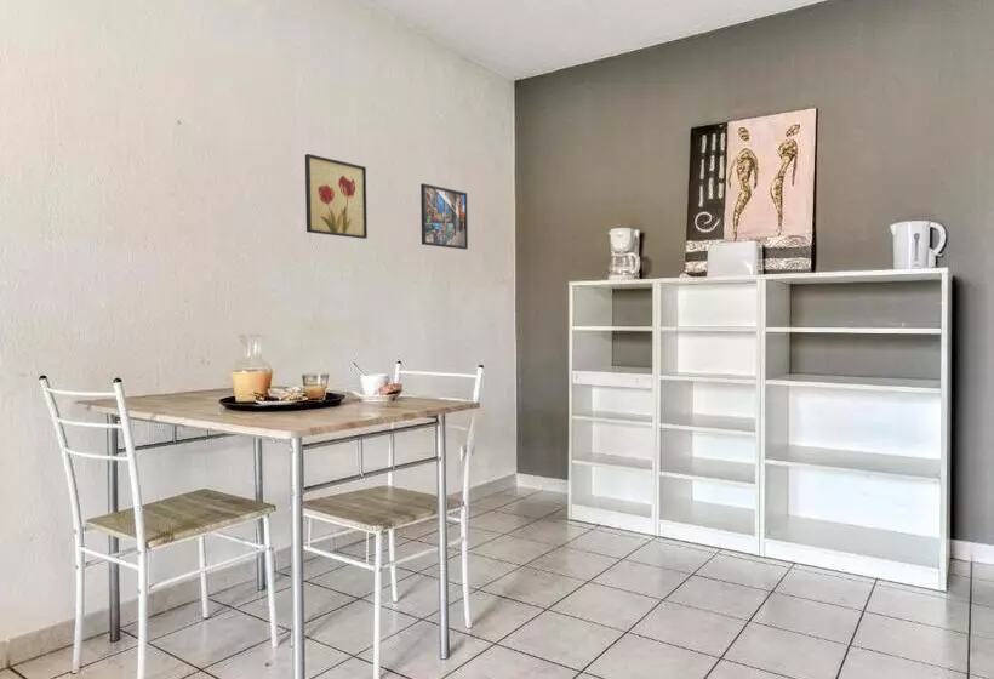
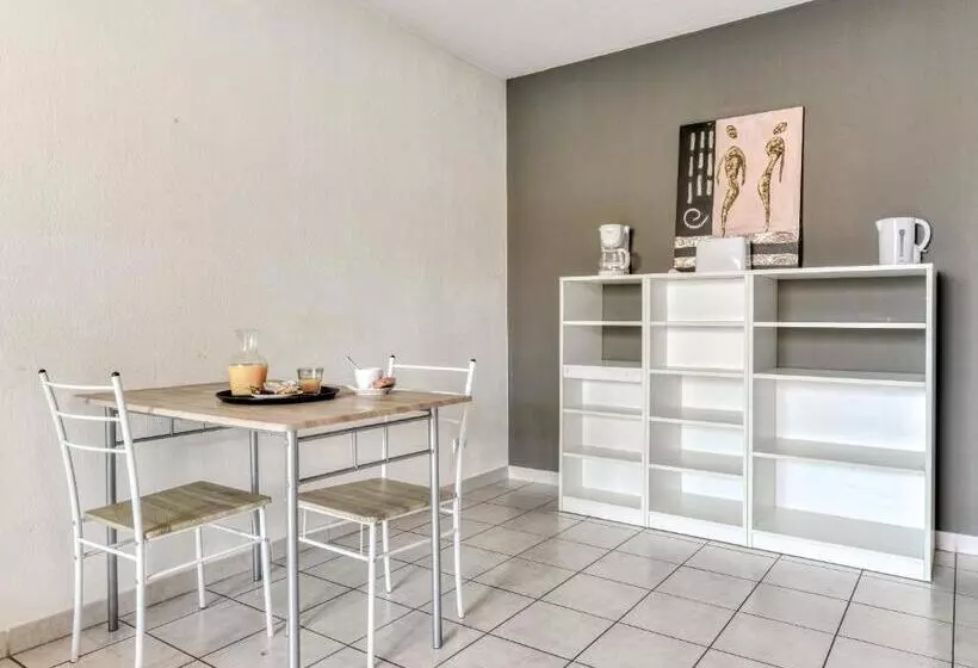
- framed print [419,182,469,251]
- wall art [304,153,369,240]
